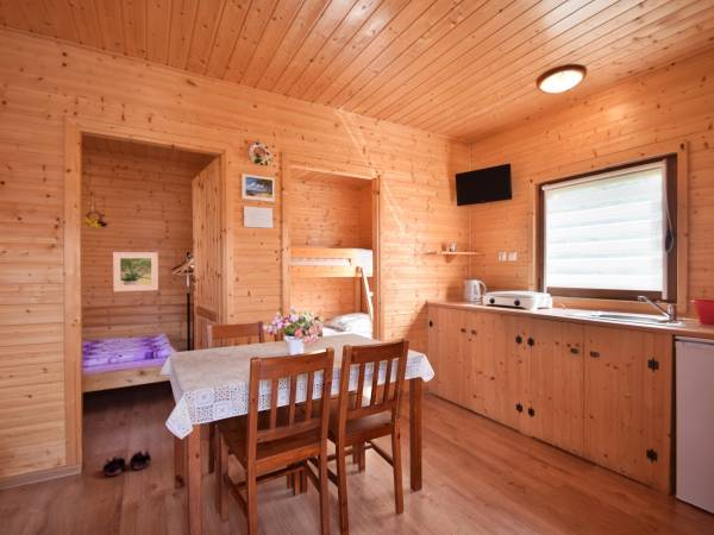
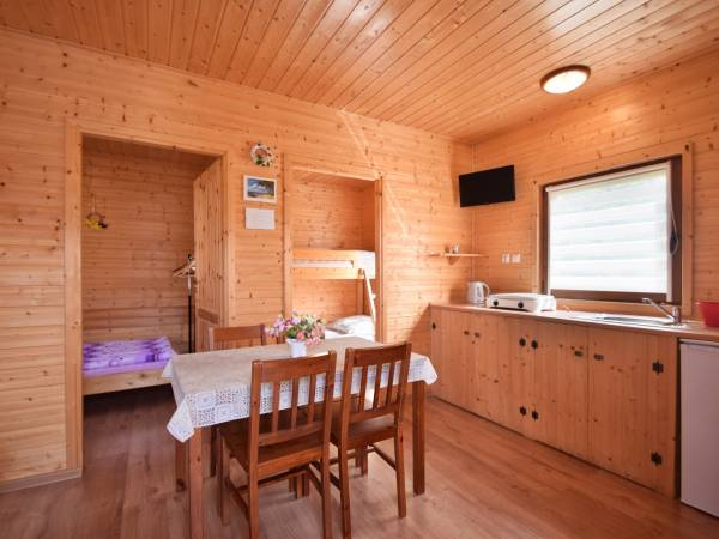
- slippers [101,449,152,477]
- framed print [112,251,159,292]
